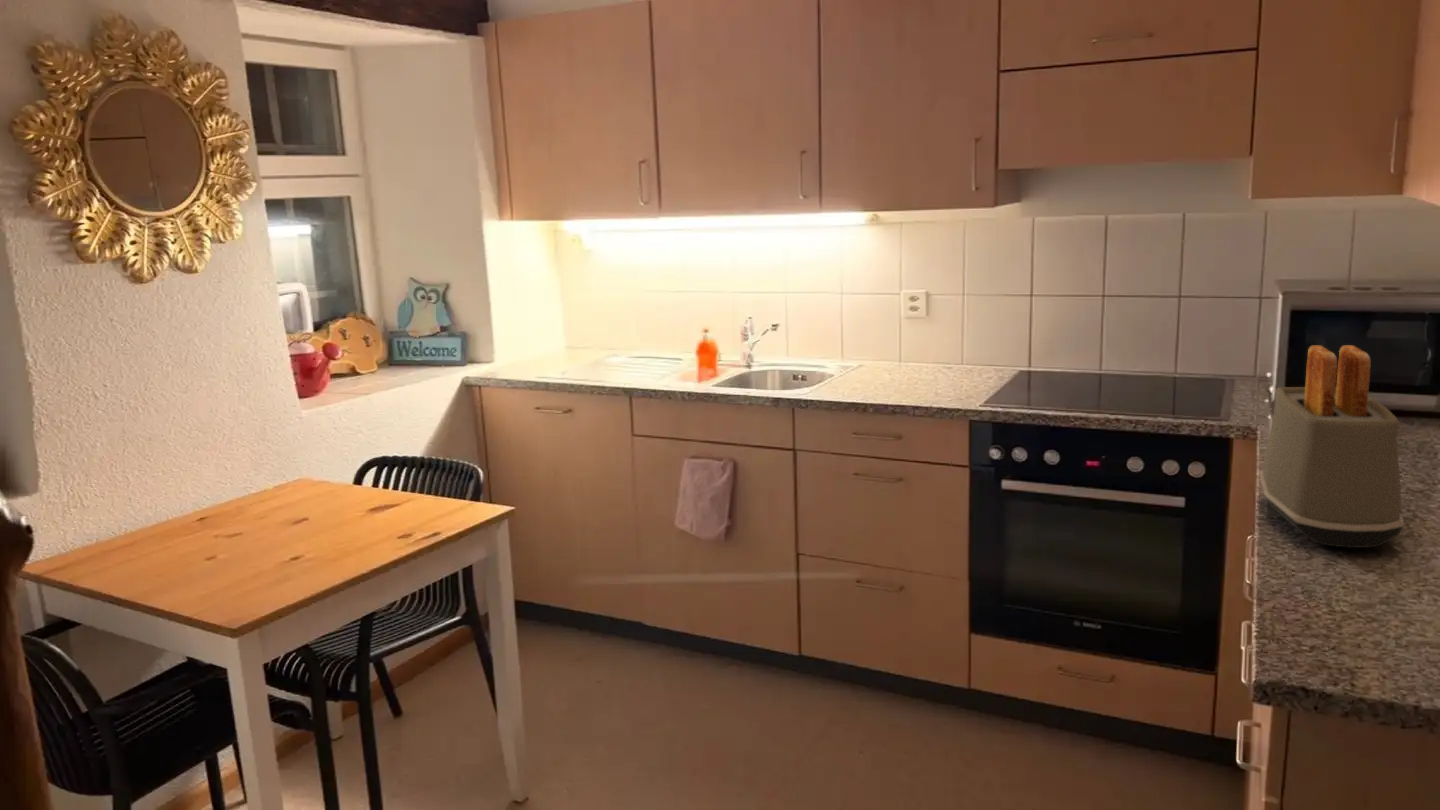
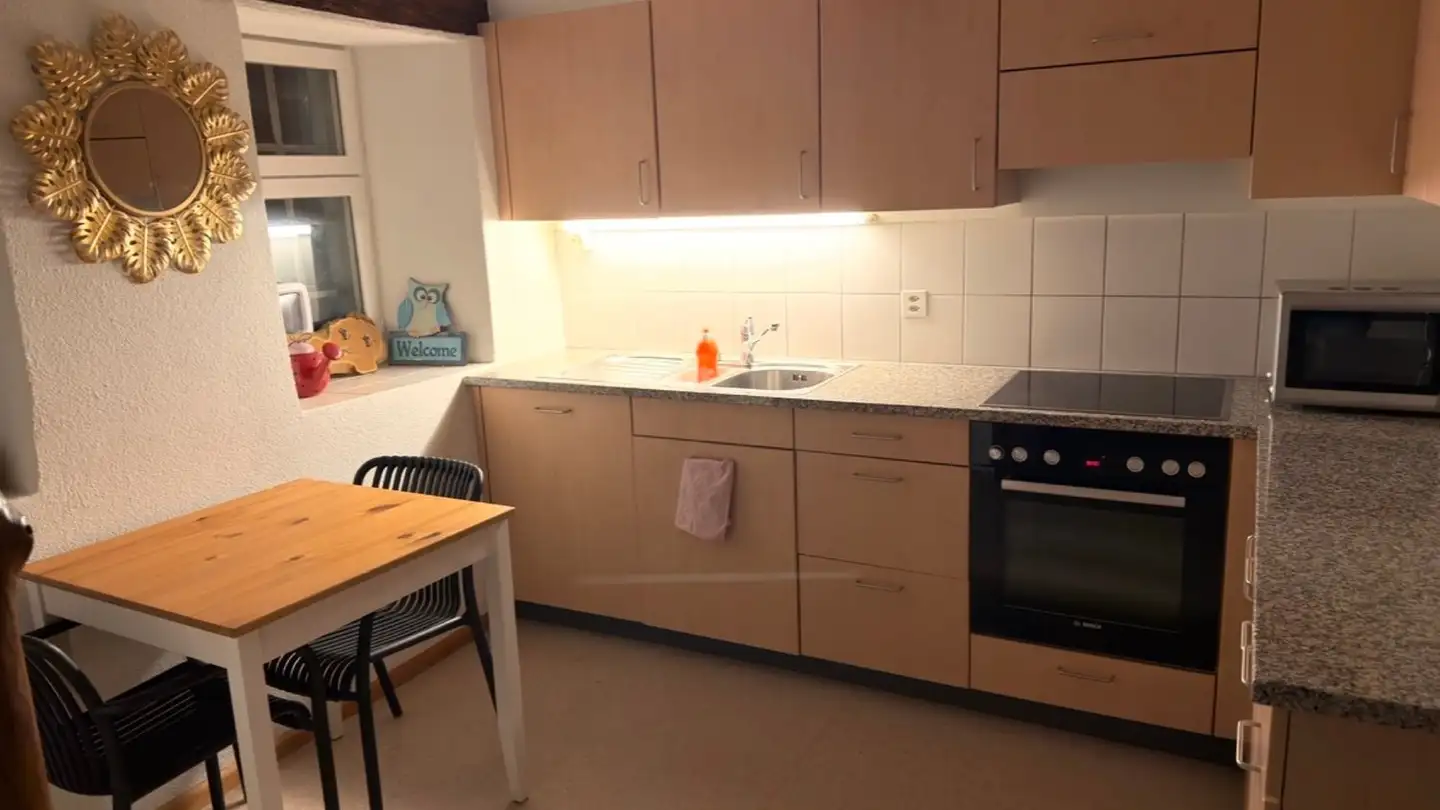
- toaster [1259,344,1405,549]
